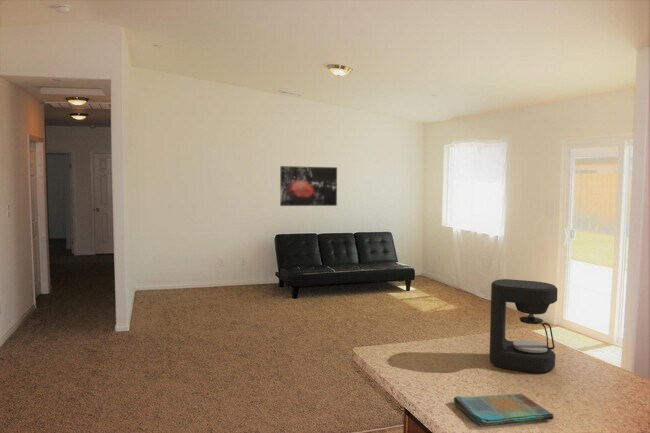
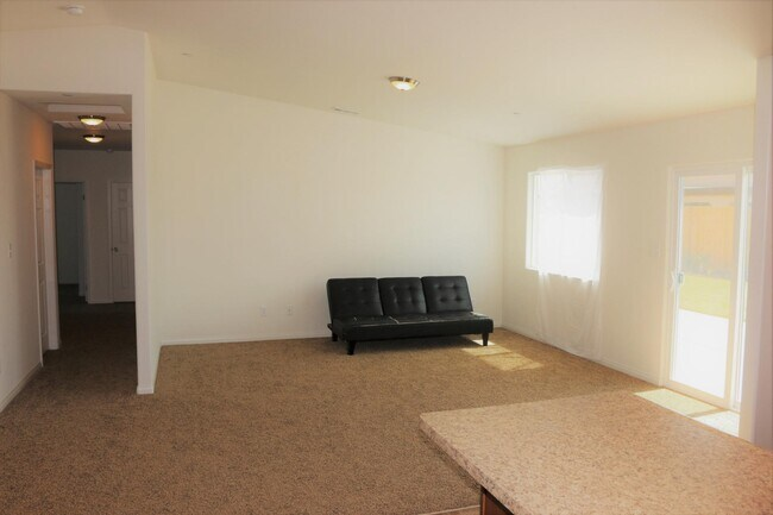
- coffee maker [489,278,558,374]
- wall art [279,165,338,207]
- dish towel [453,392,555,428]
